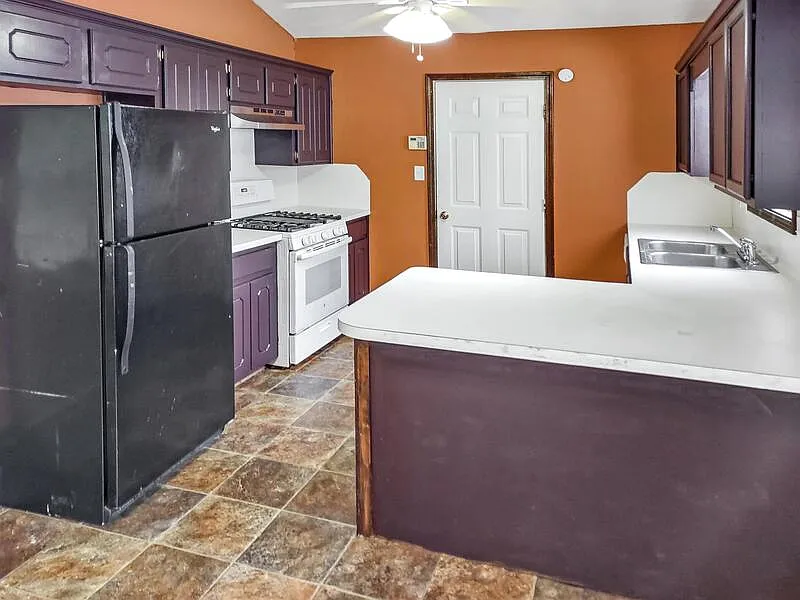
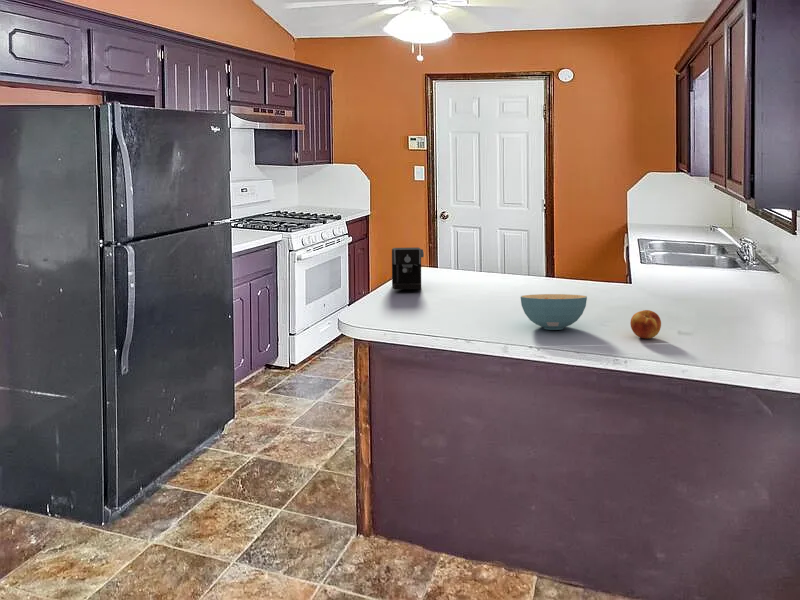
+ cereal bowl [520,293,588,331]
+ coffee maker [391,247,425,290]
+ fruit [629,309,662,340]
